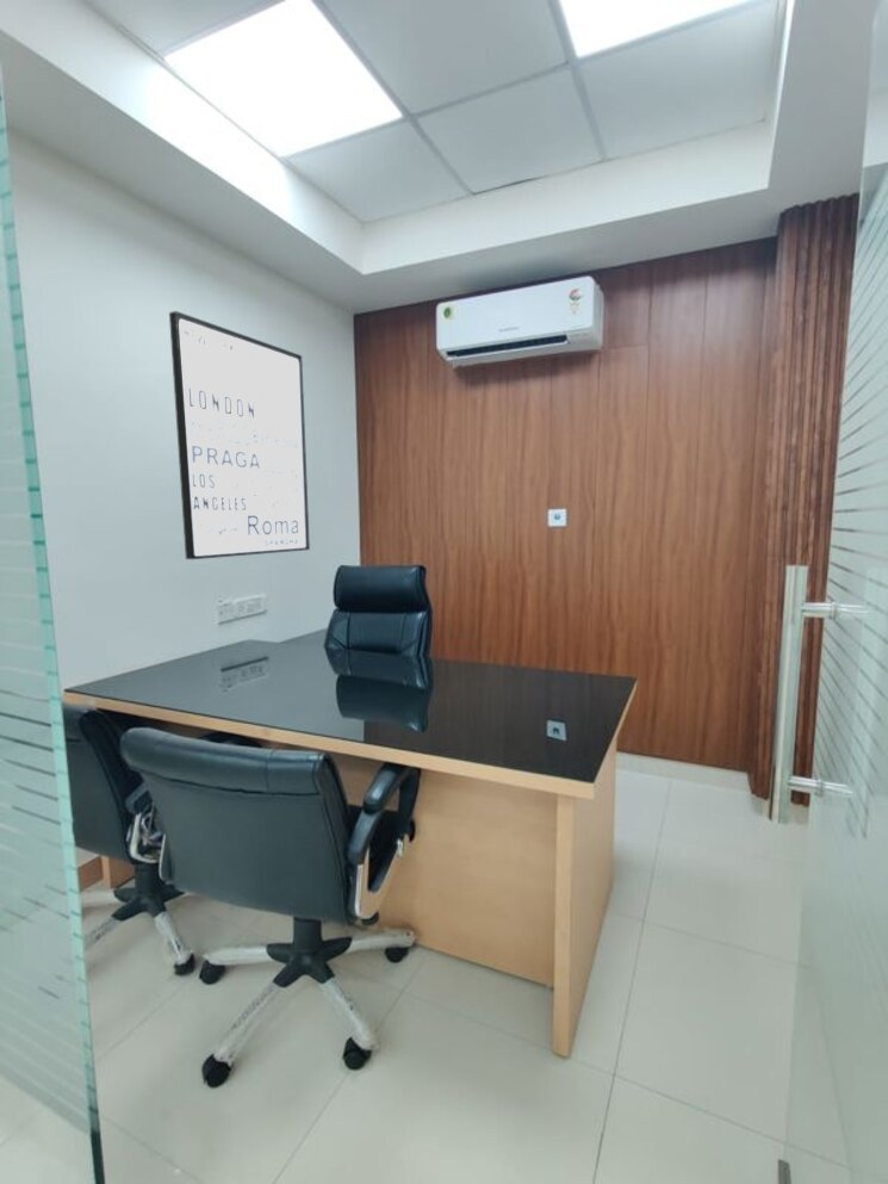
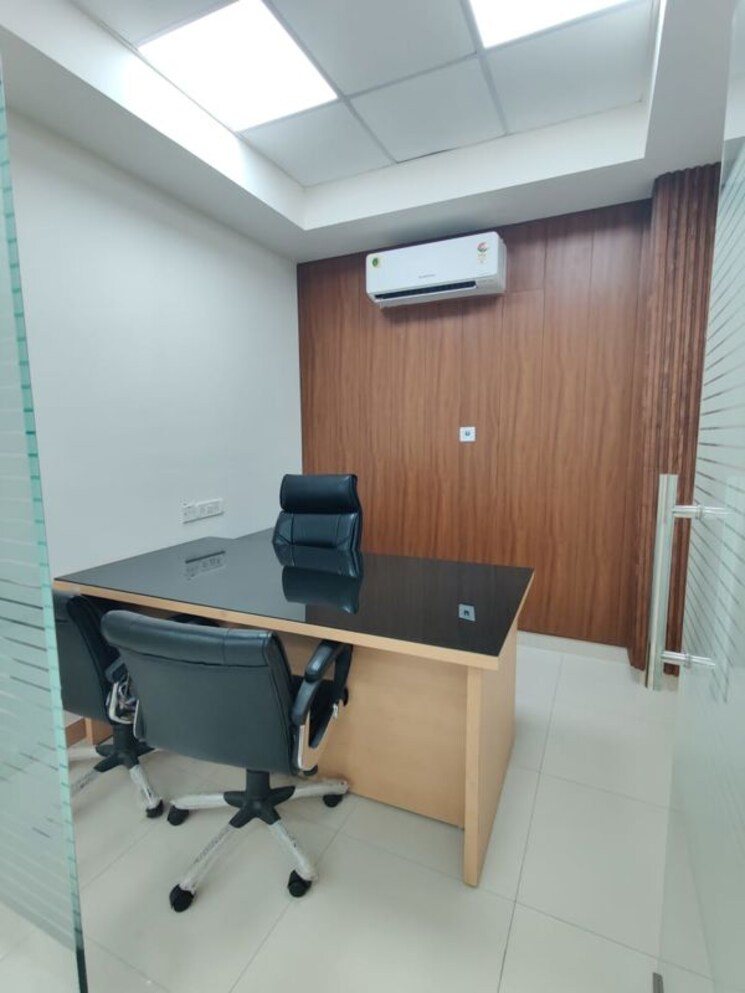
- wall art [168,310,311,560]
